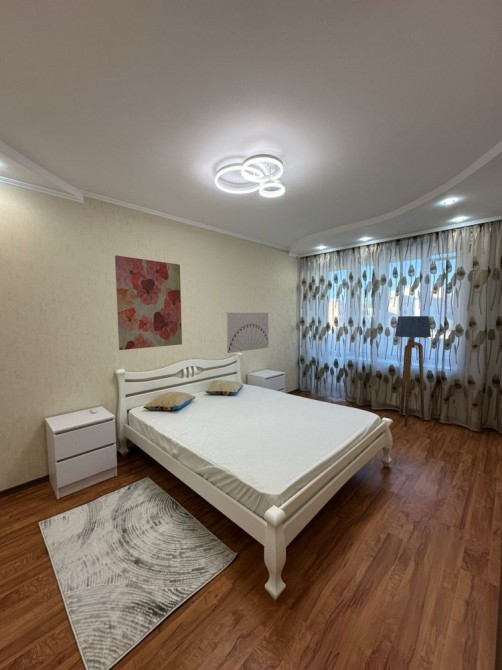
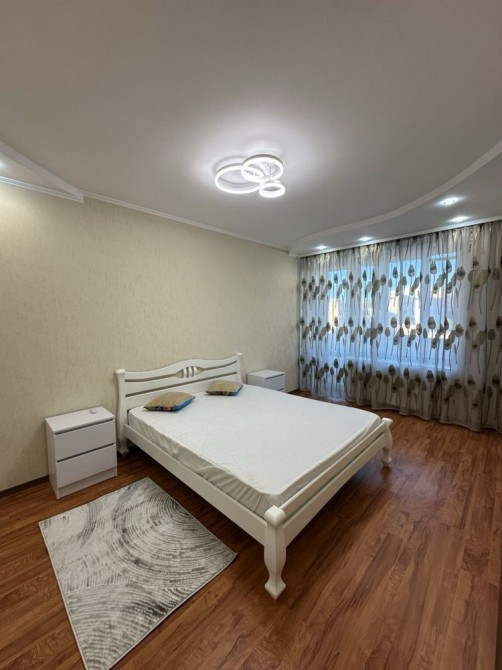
- floor lamp [394,315,432,427]
- wall art [226,312,269,354]
- wall art [114,254,183,351]
